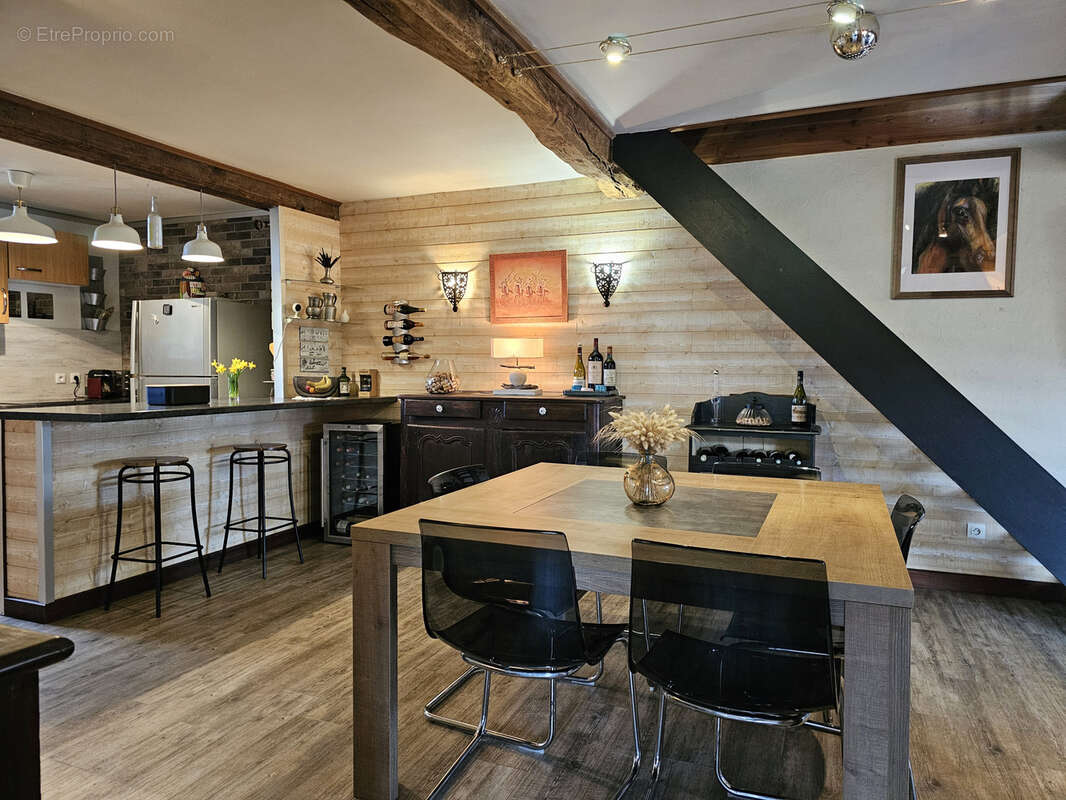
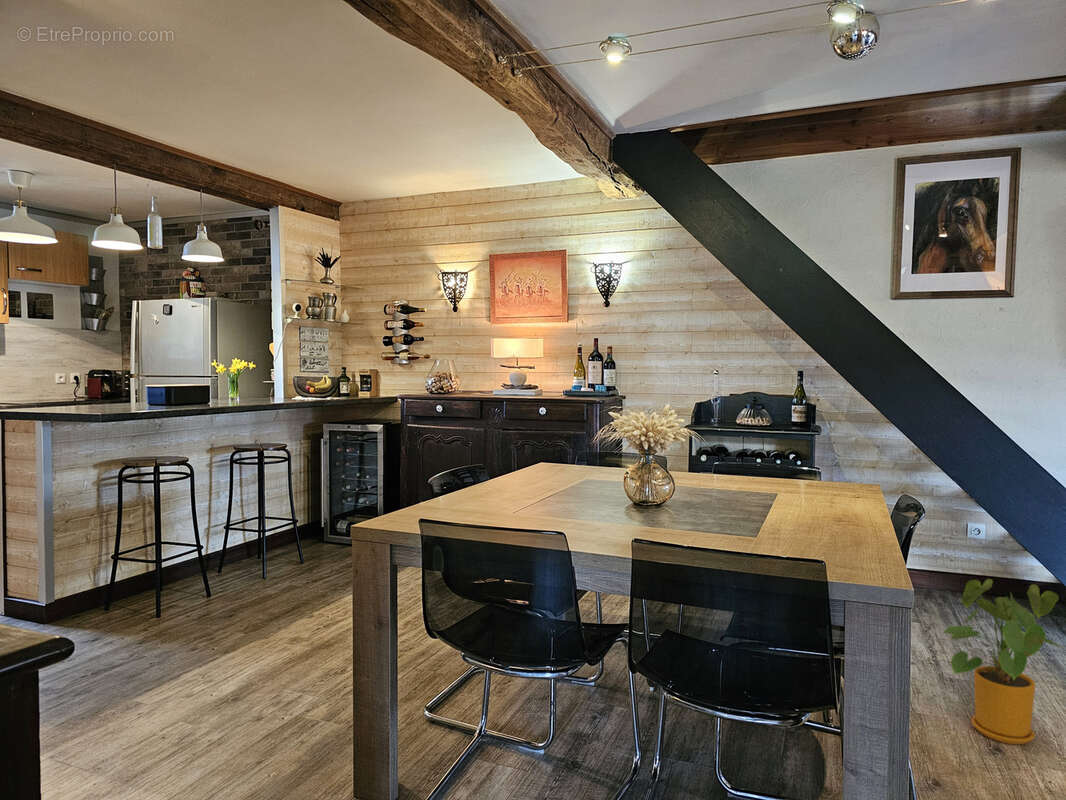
+ house plant [939,578,1066,745]
